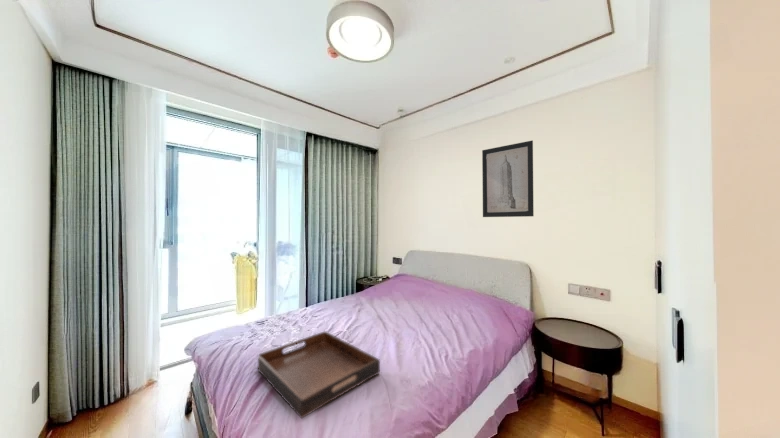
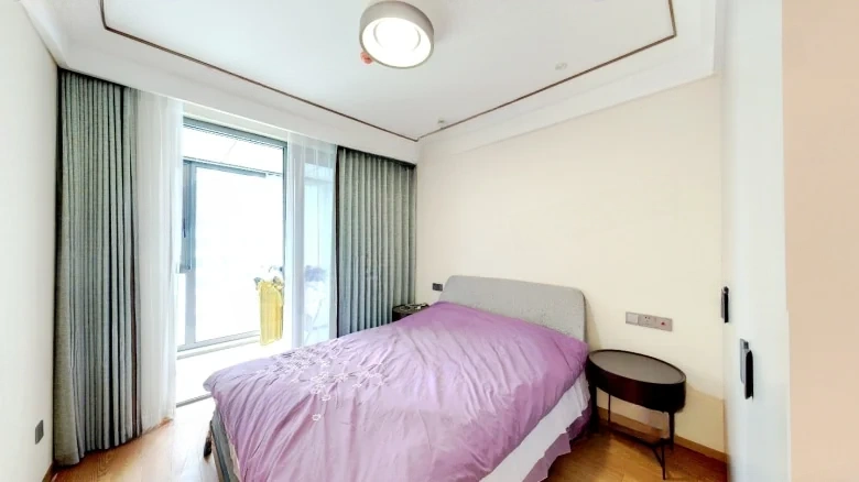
- serving tray [257,330,381,419]
- wall art [481,140,535,218]
